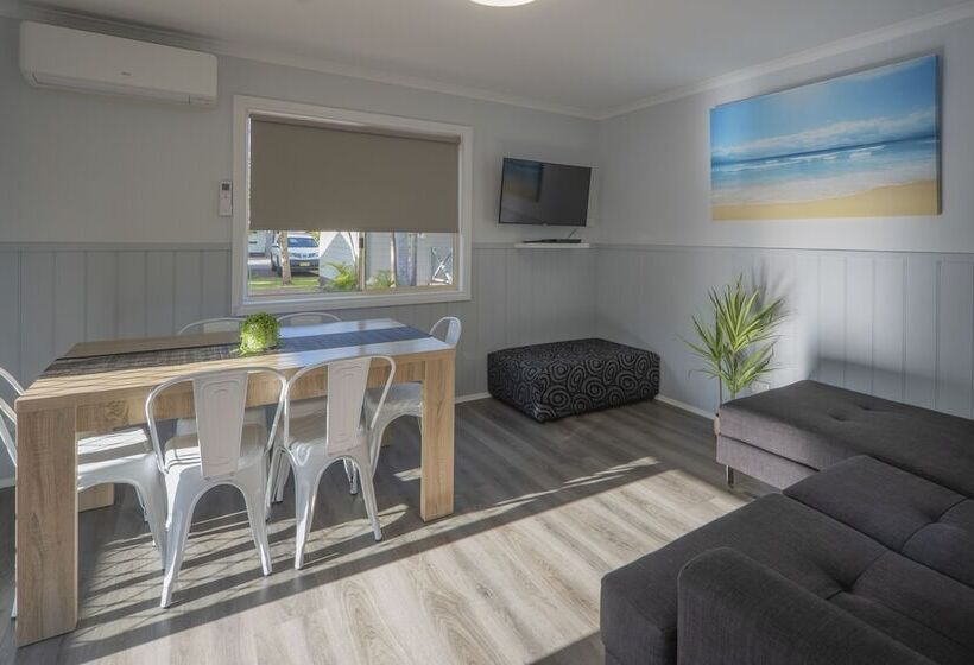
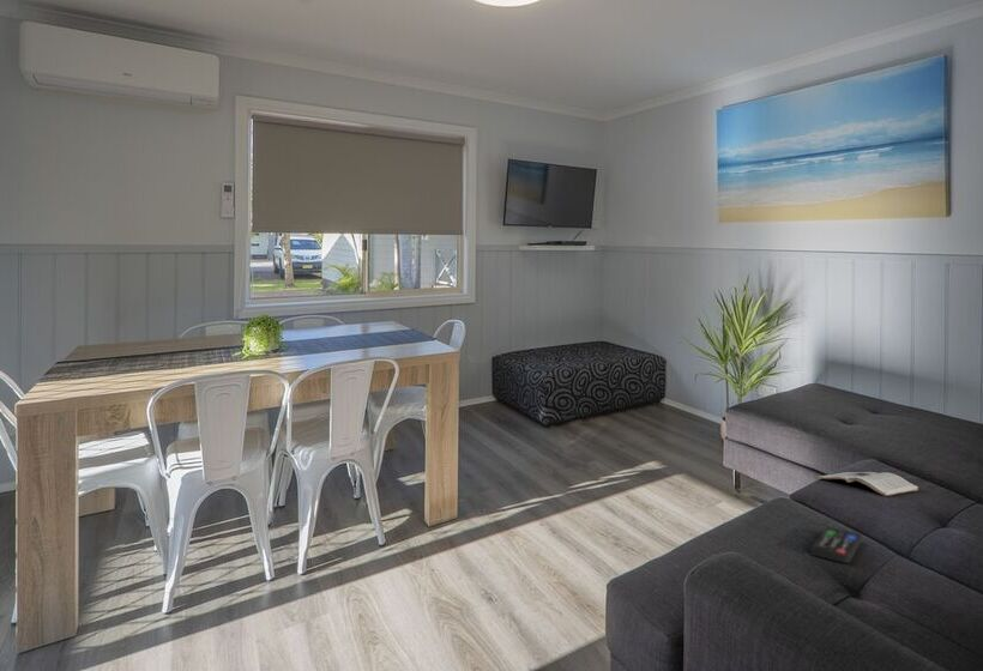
+ remote control [812,526,862,564]
+ magazine [814,471,919,497]
